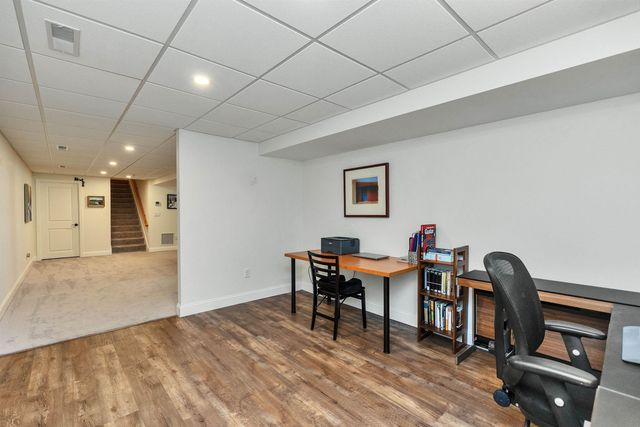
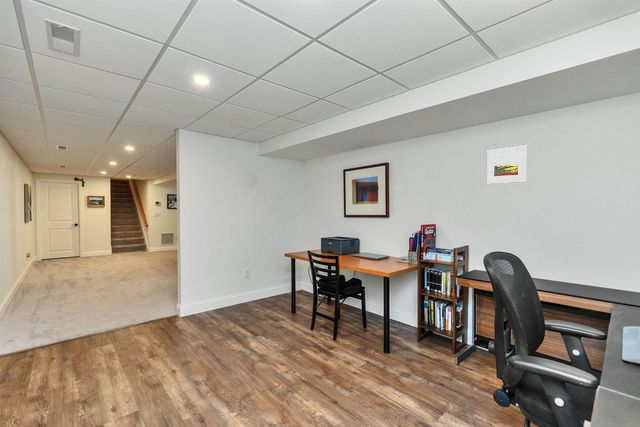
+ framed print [486,144,528,184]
